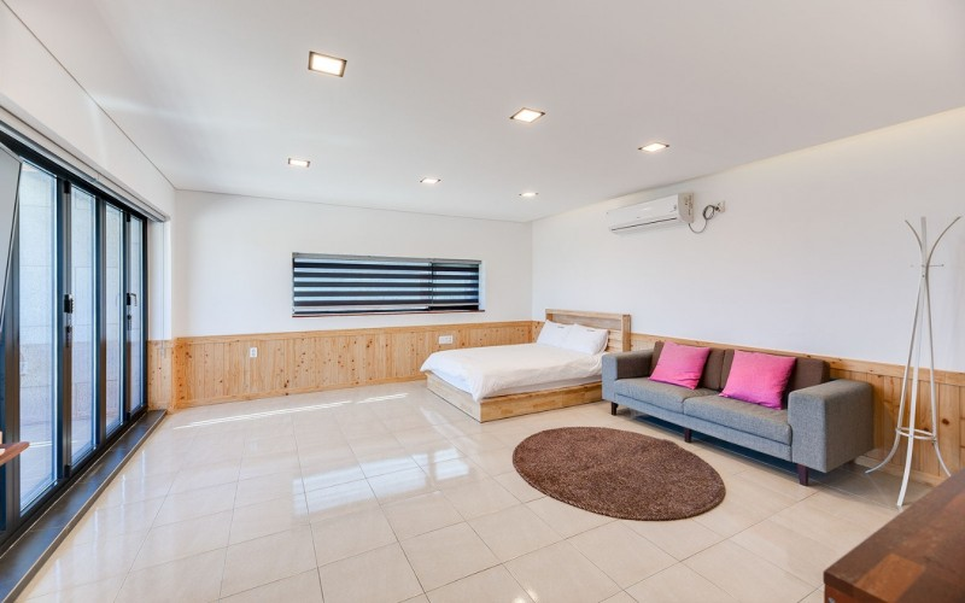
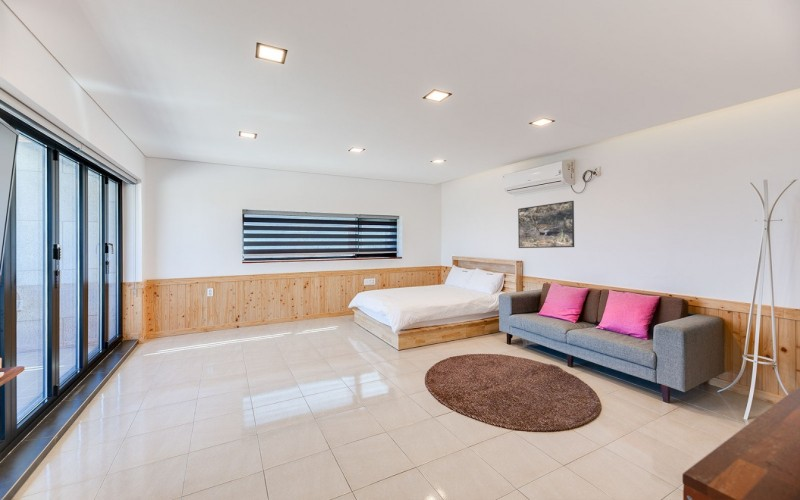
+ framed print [517,200,575,249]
